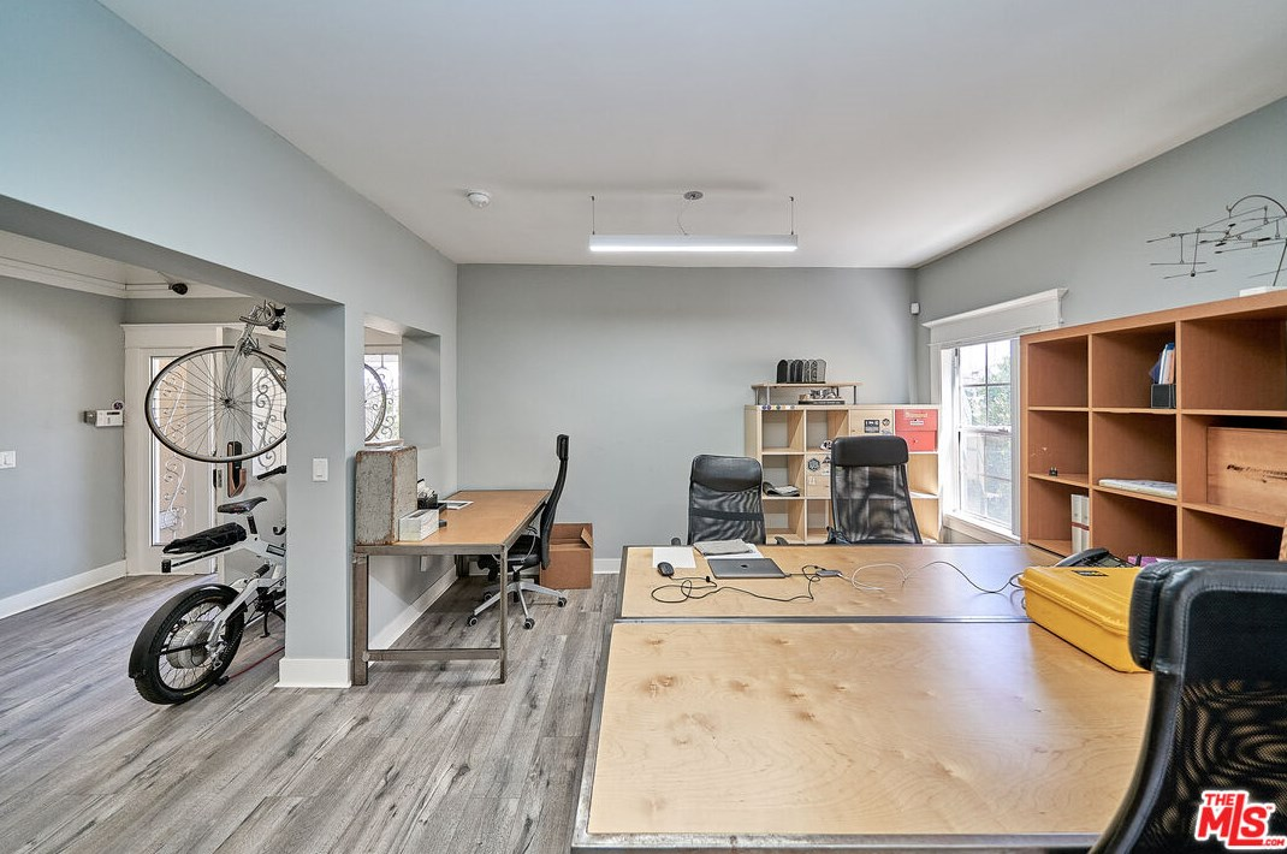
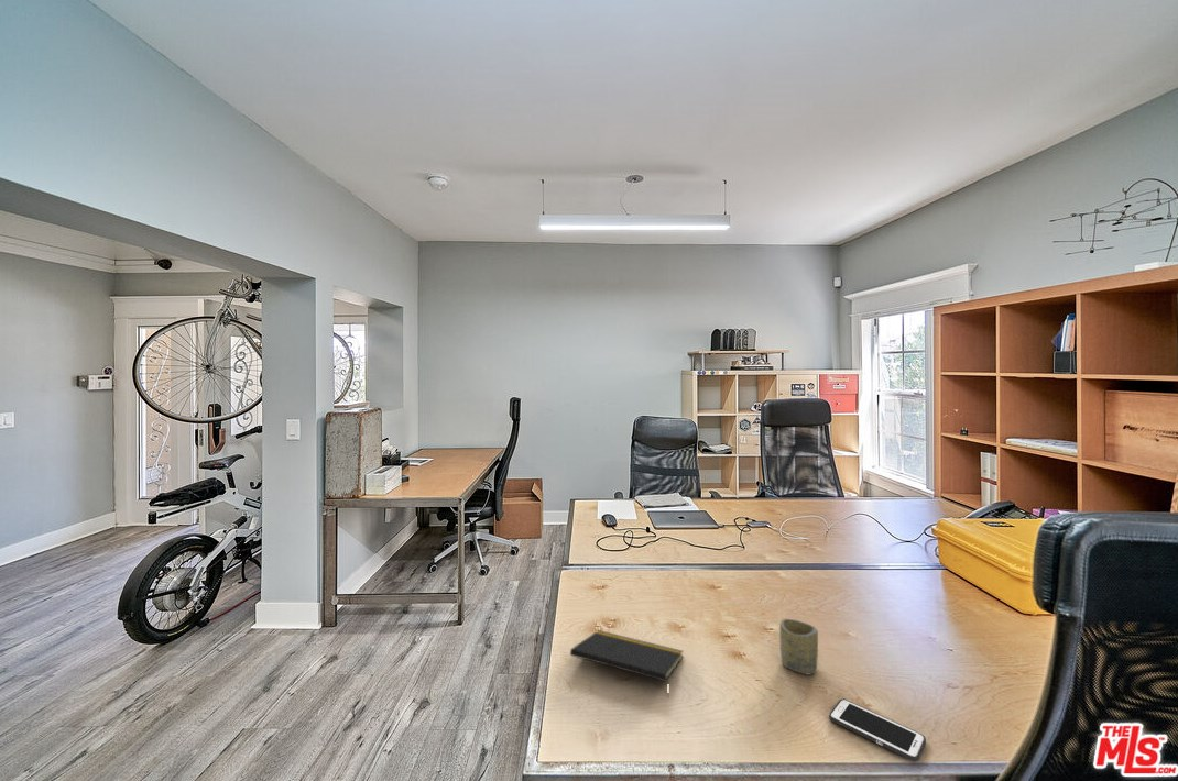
+ cup [778,618,819,676]
+ notepad [569,629,684,698]
+ cell phone [828,697,927,762]
